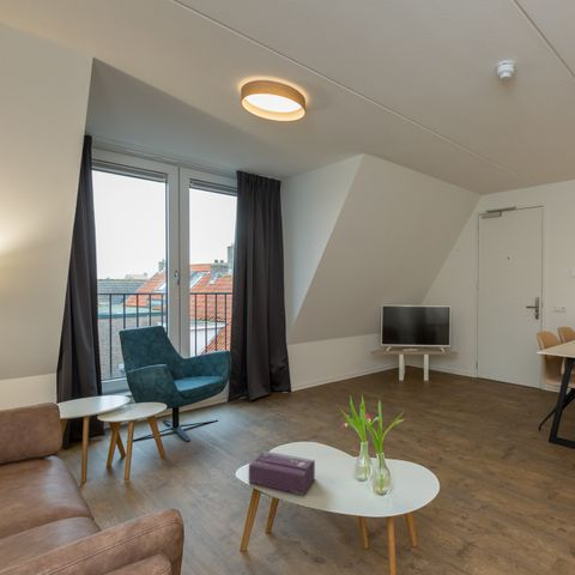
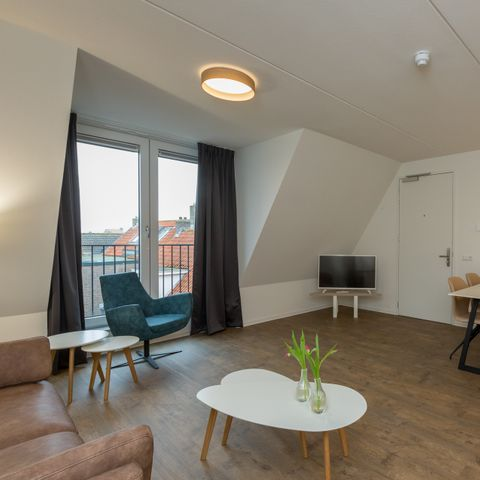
- tissue box [248,449,316,496]
